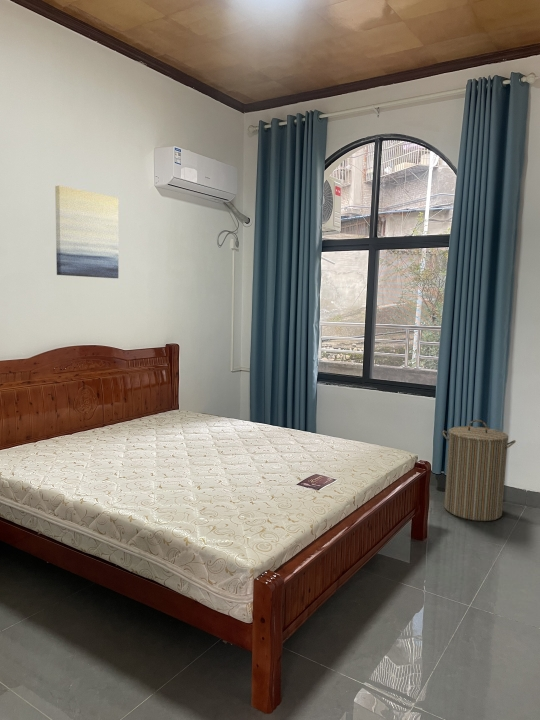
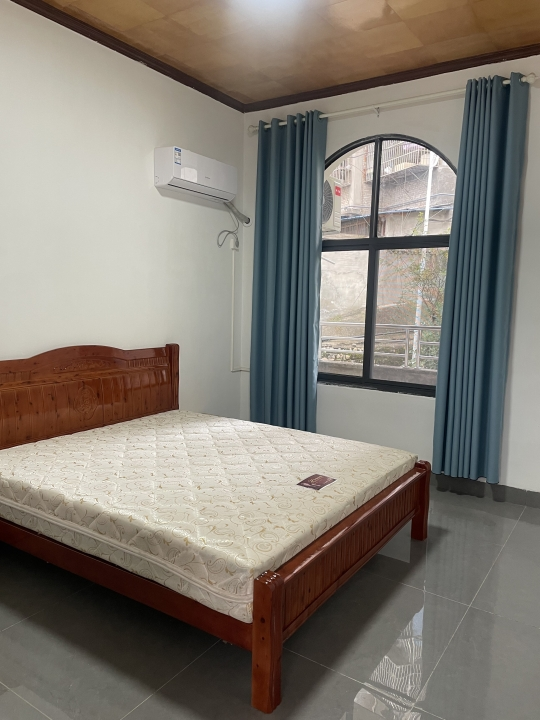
- wall art [54,185,119,279]
- laundry hamper [442,419,517,522]
